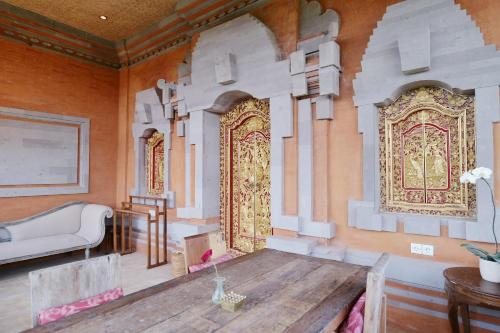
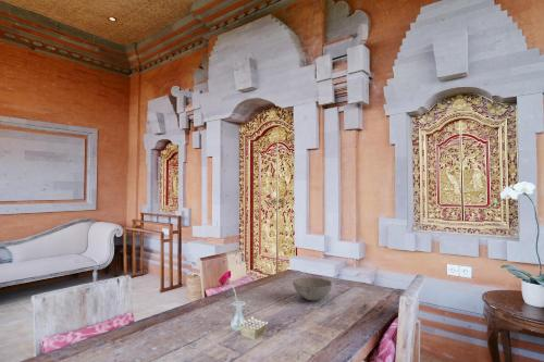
+ bowl [292,276,333,301]
